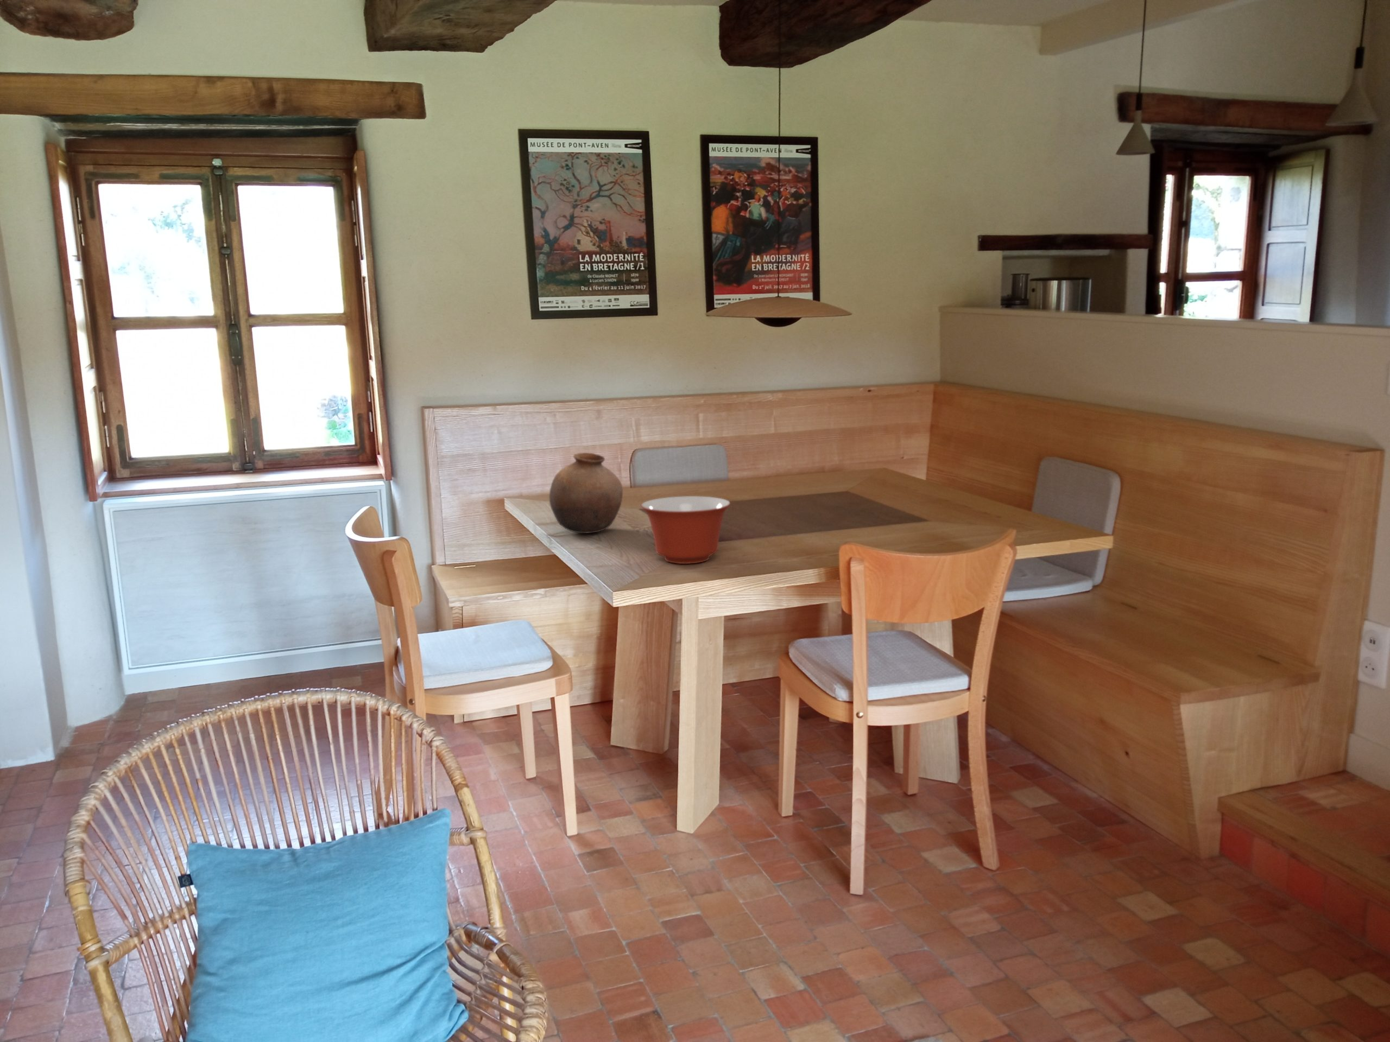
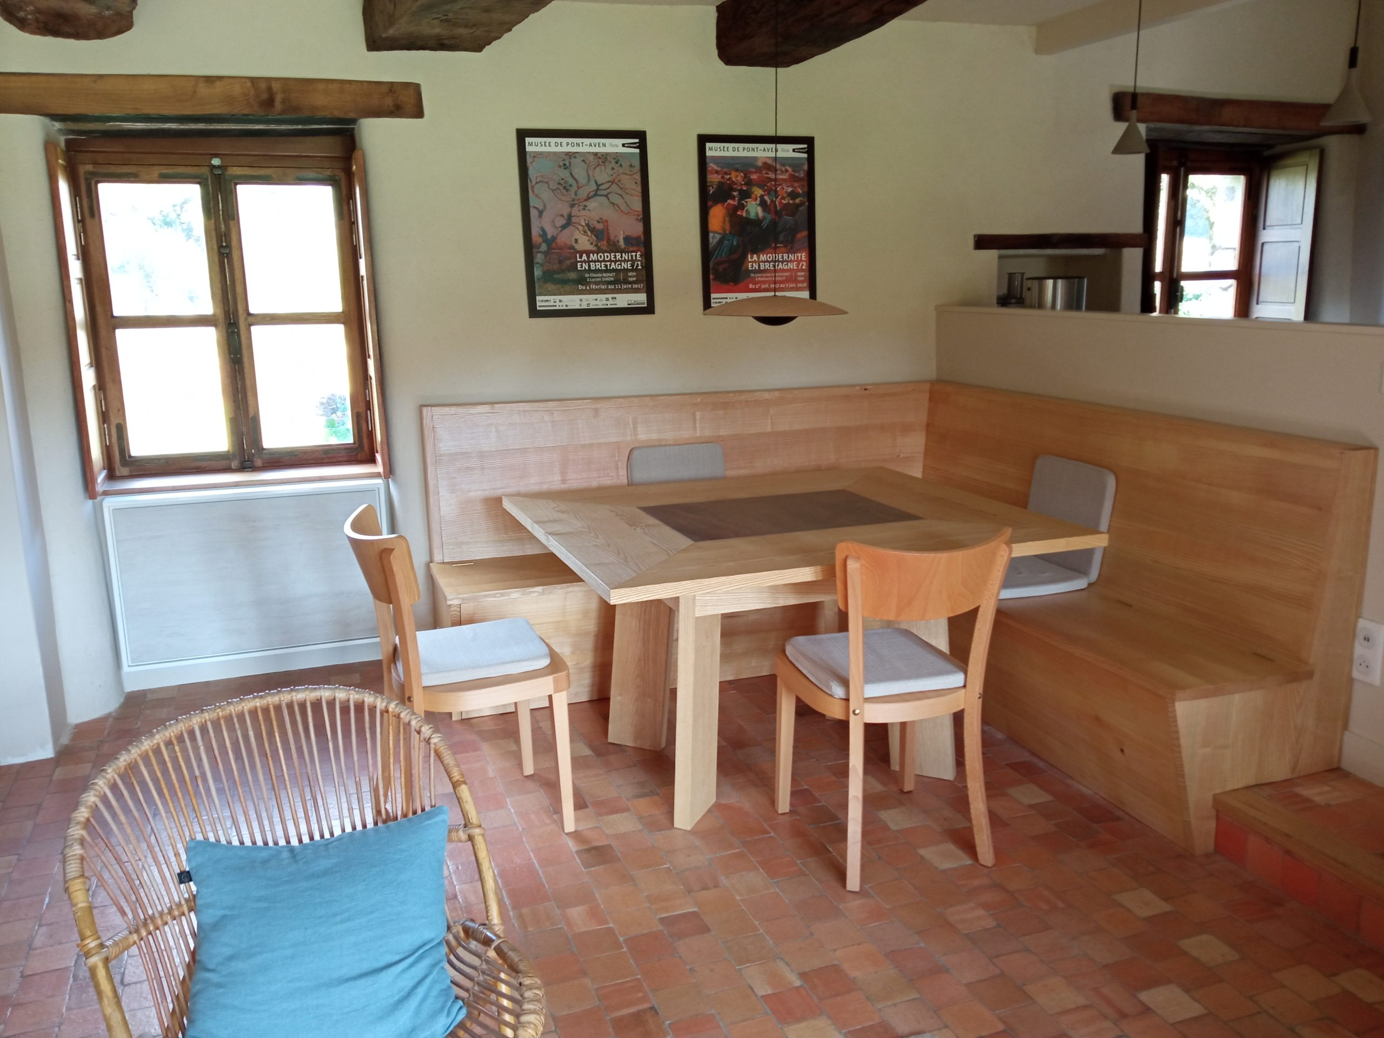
- mixing bowl [640,496,731,565]
- pottery [548,452,624,534]
